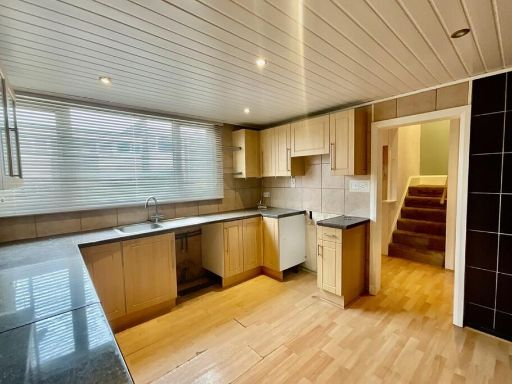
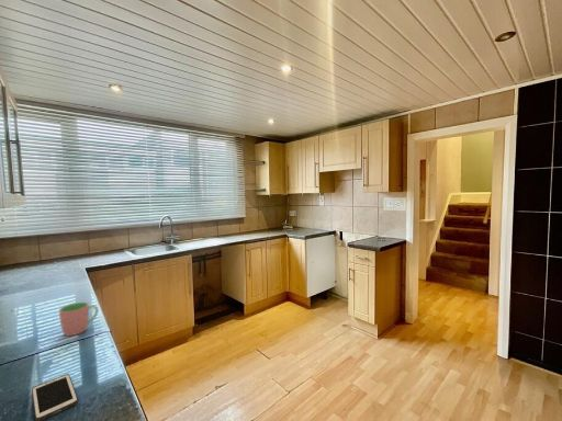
+ cup [58,301,100,338]
+ cell phone [31,373,79,421]
